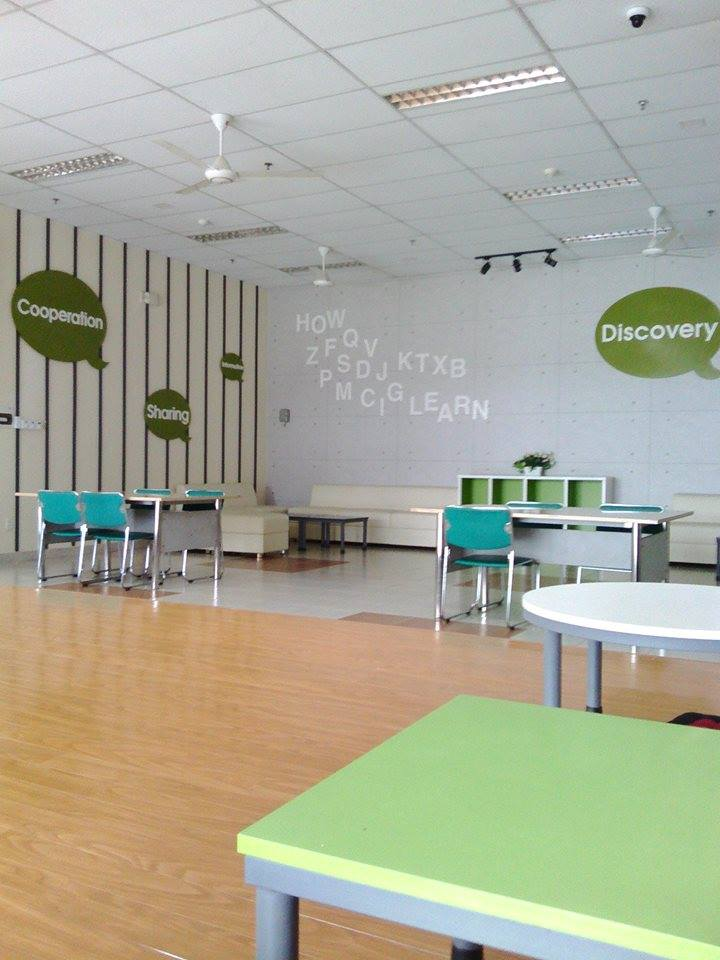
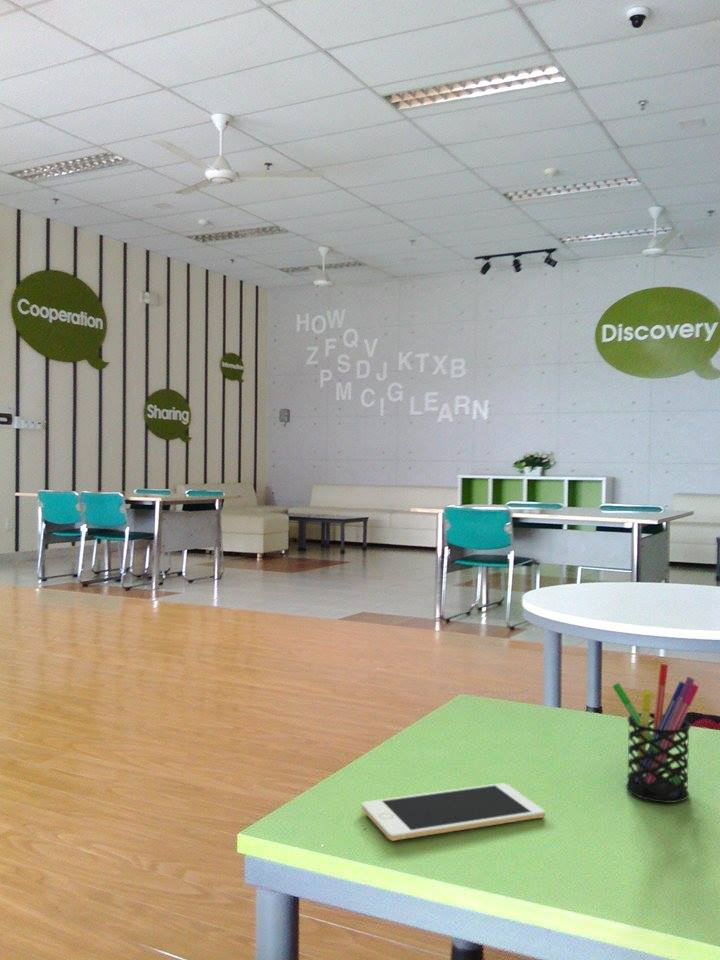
+ pen holder [611,663,700,804]
+ cell phone [361,782,546,842]
